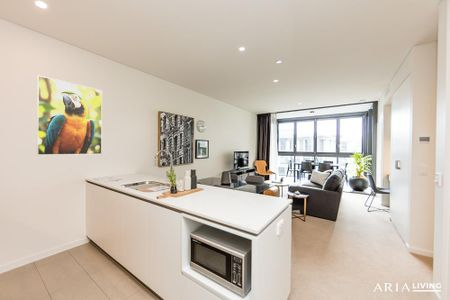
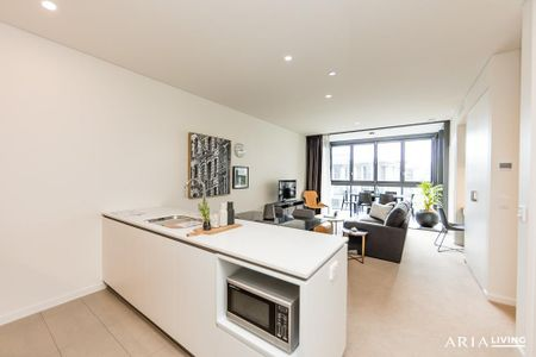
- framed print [36,74,103,156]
